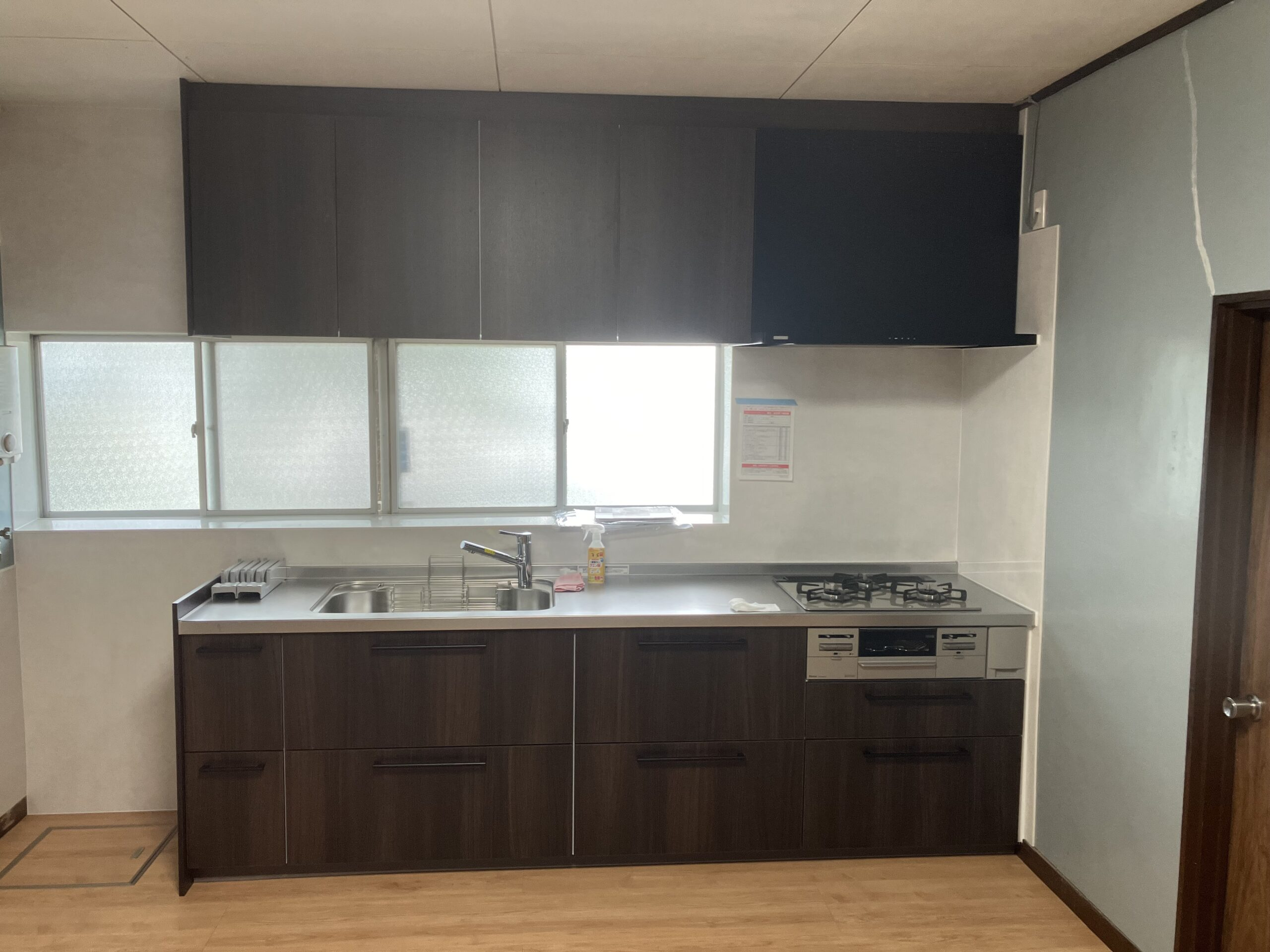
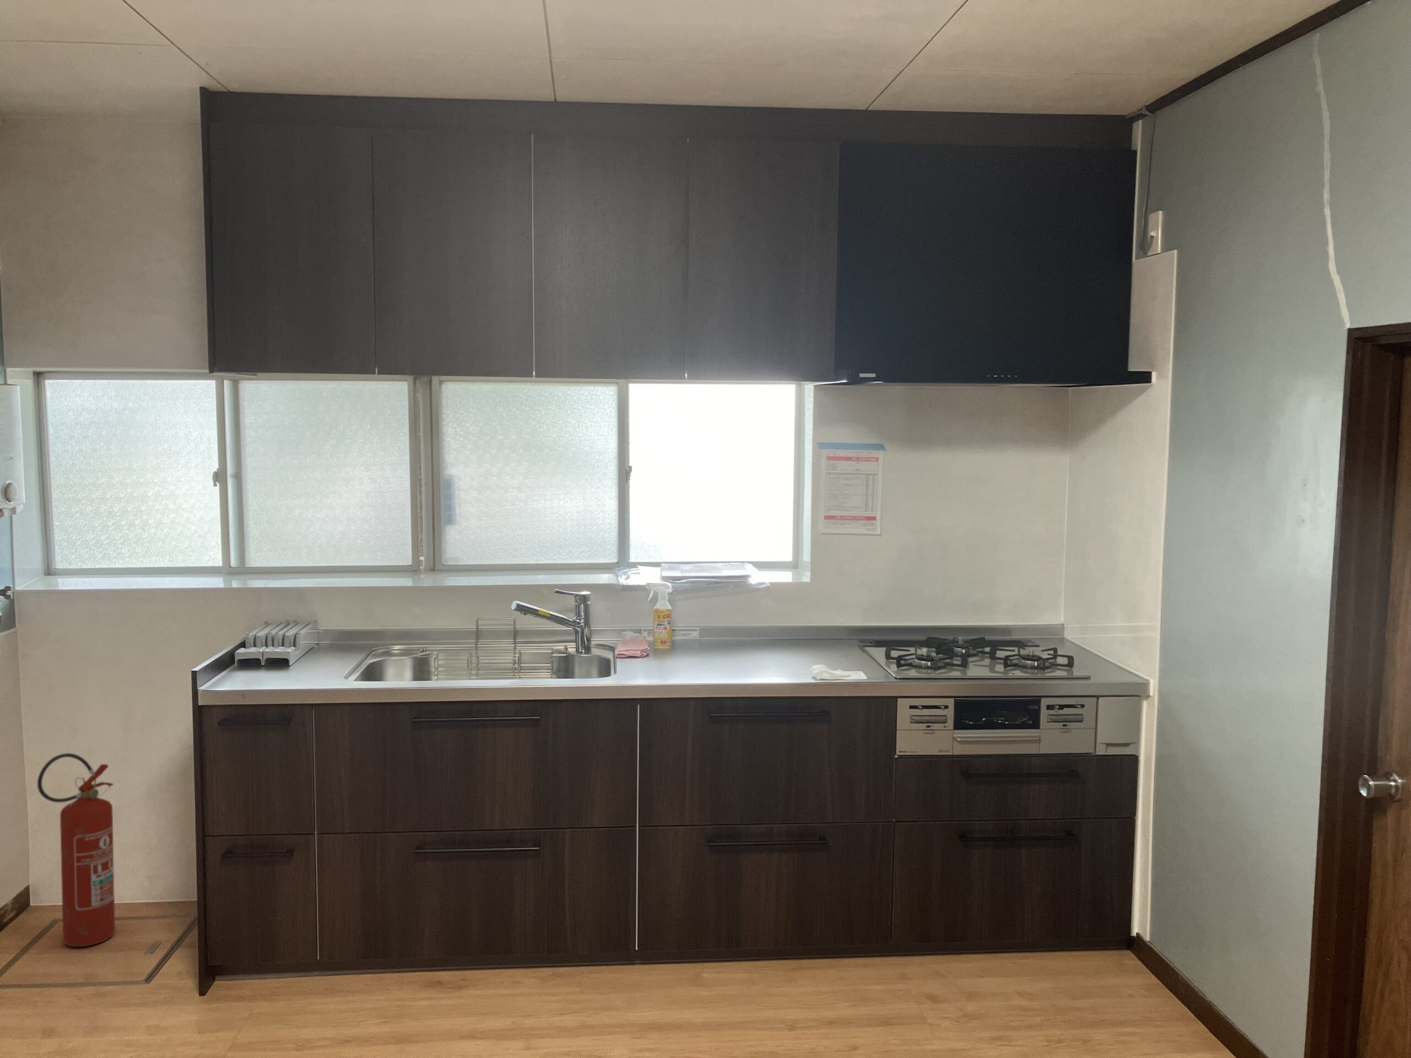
+ fire extinguisher [37,752,116,947]
